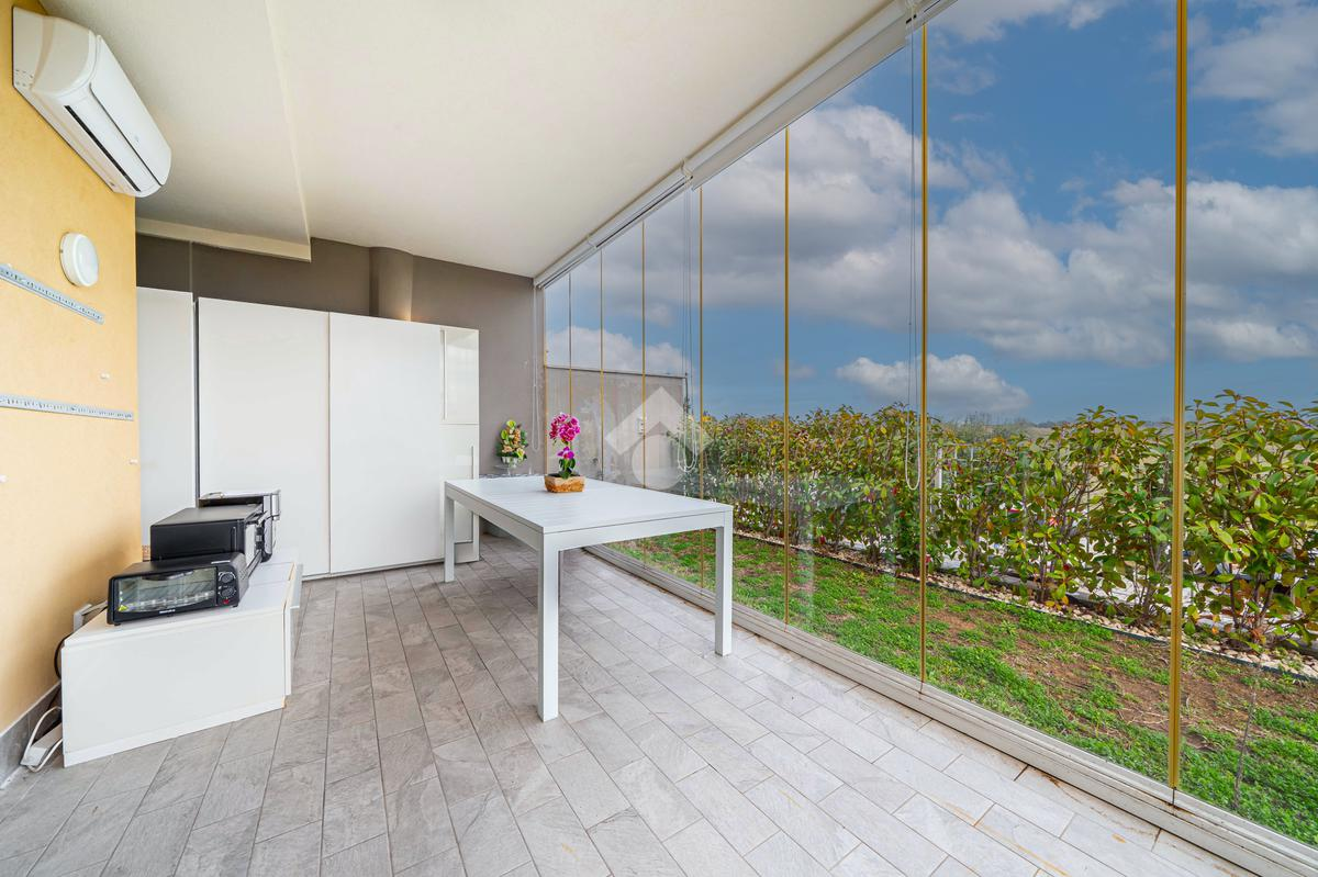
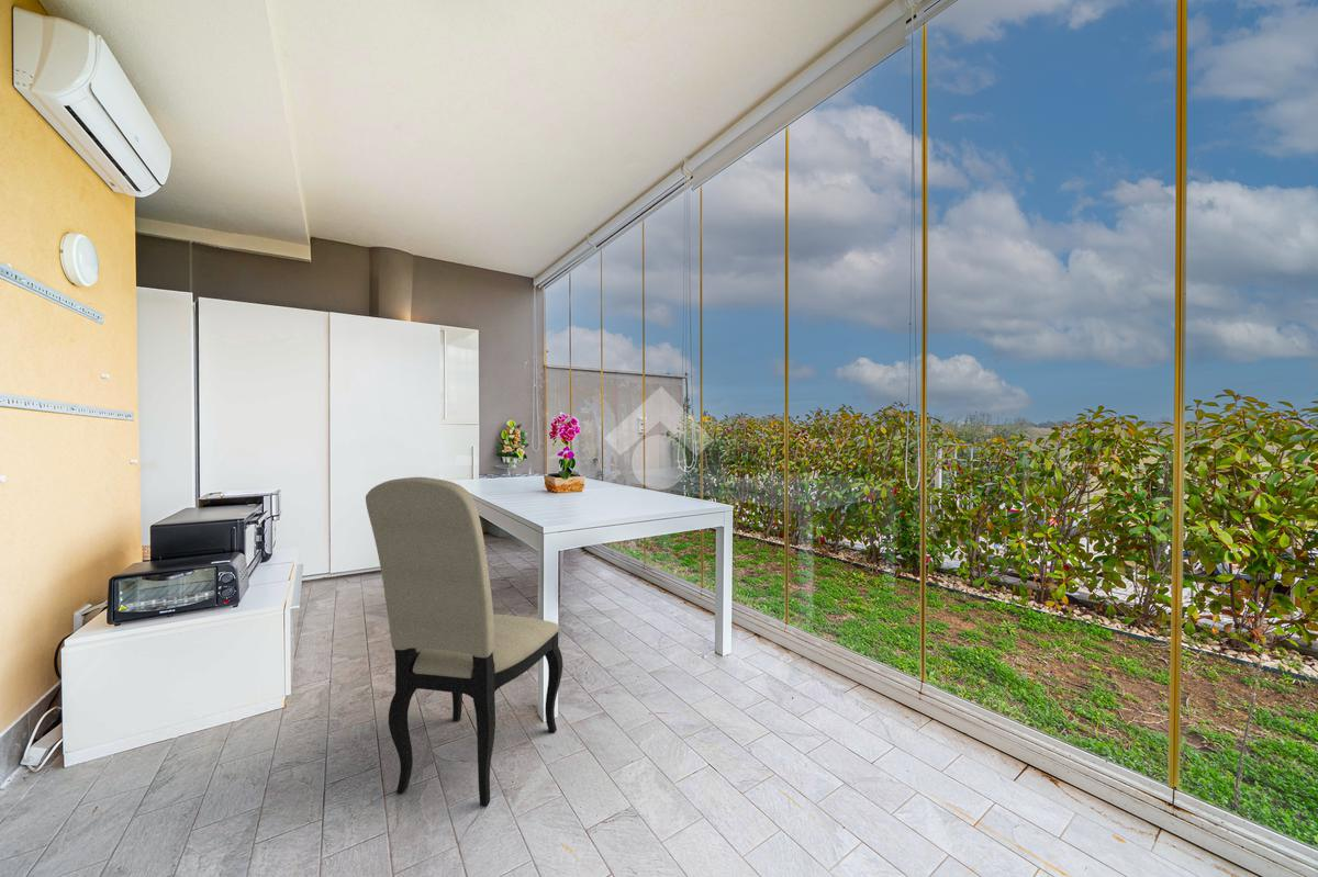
+ dining chair [365,476,563,808]
